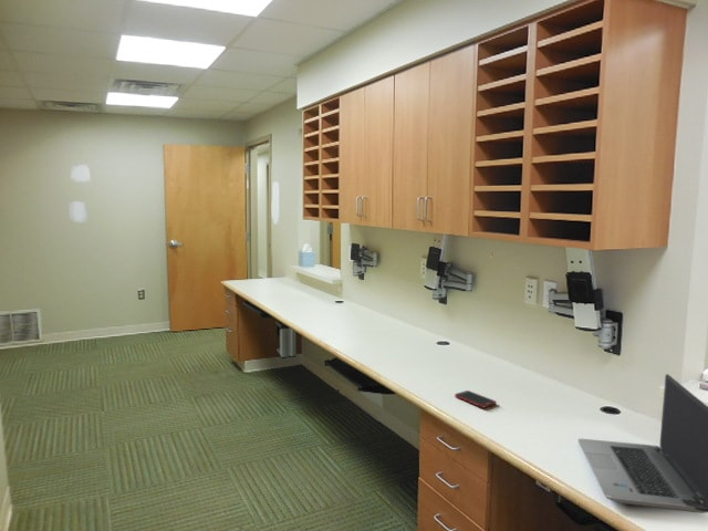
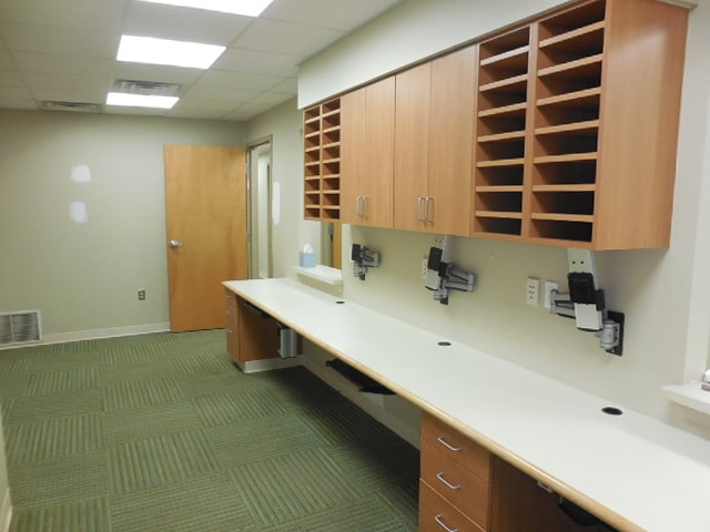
- cell phone [454,389,498,409]
- laptop computer [577,373,708,514]
